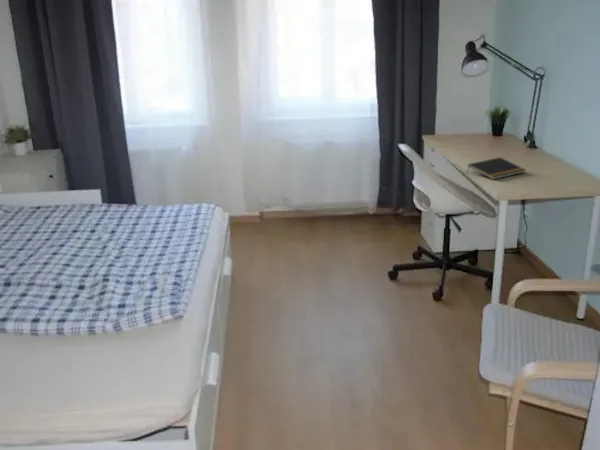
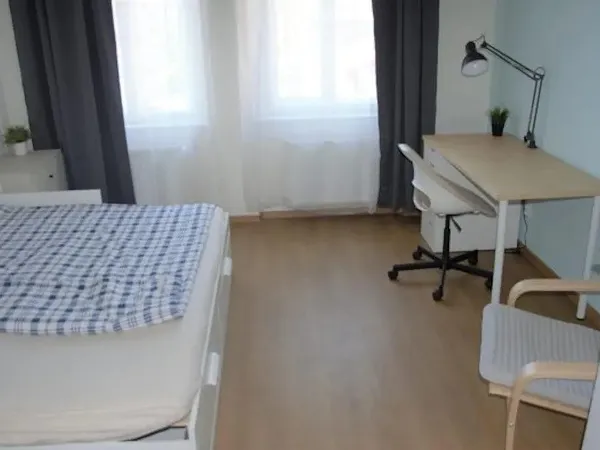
- notepad [466,156,527,181]
